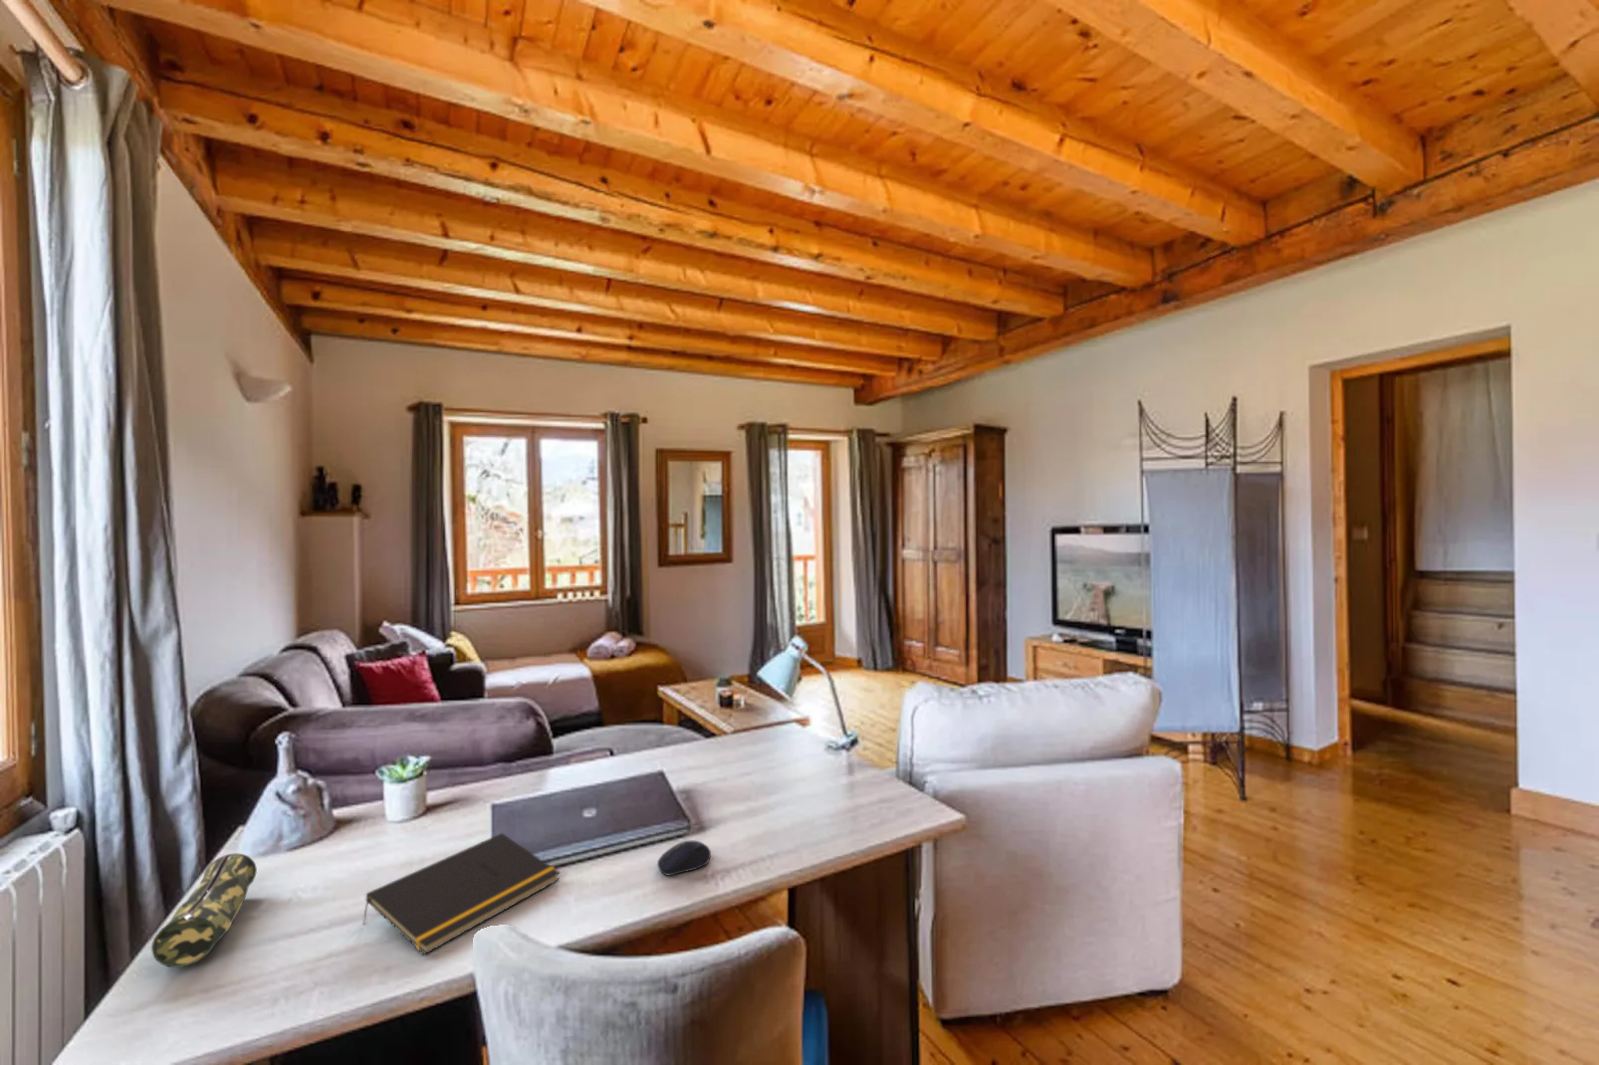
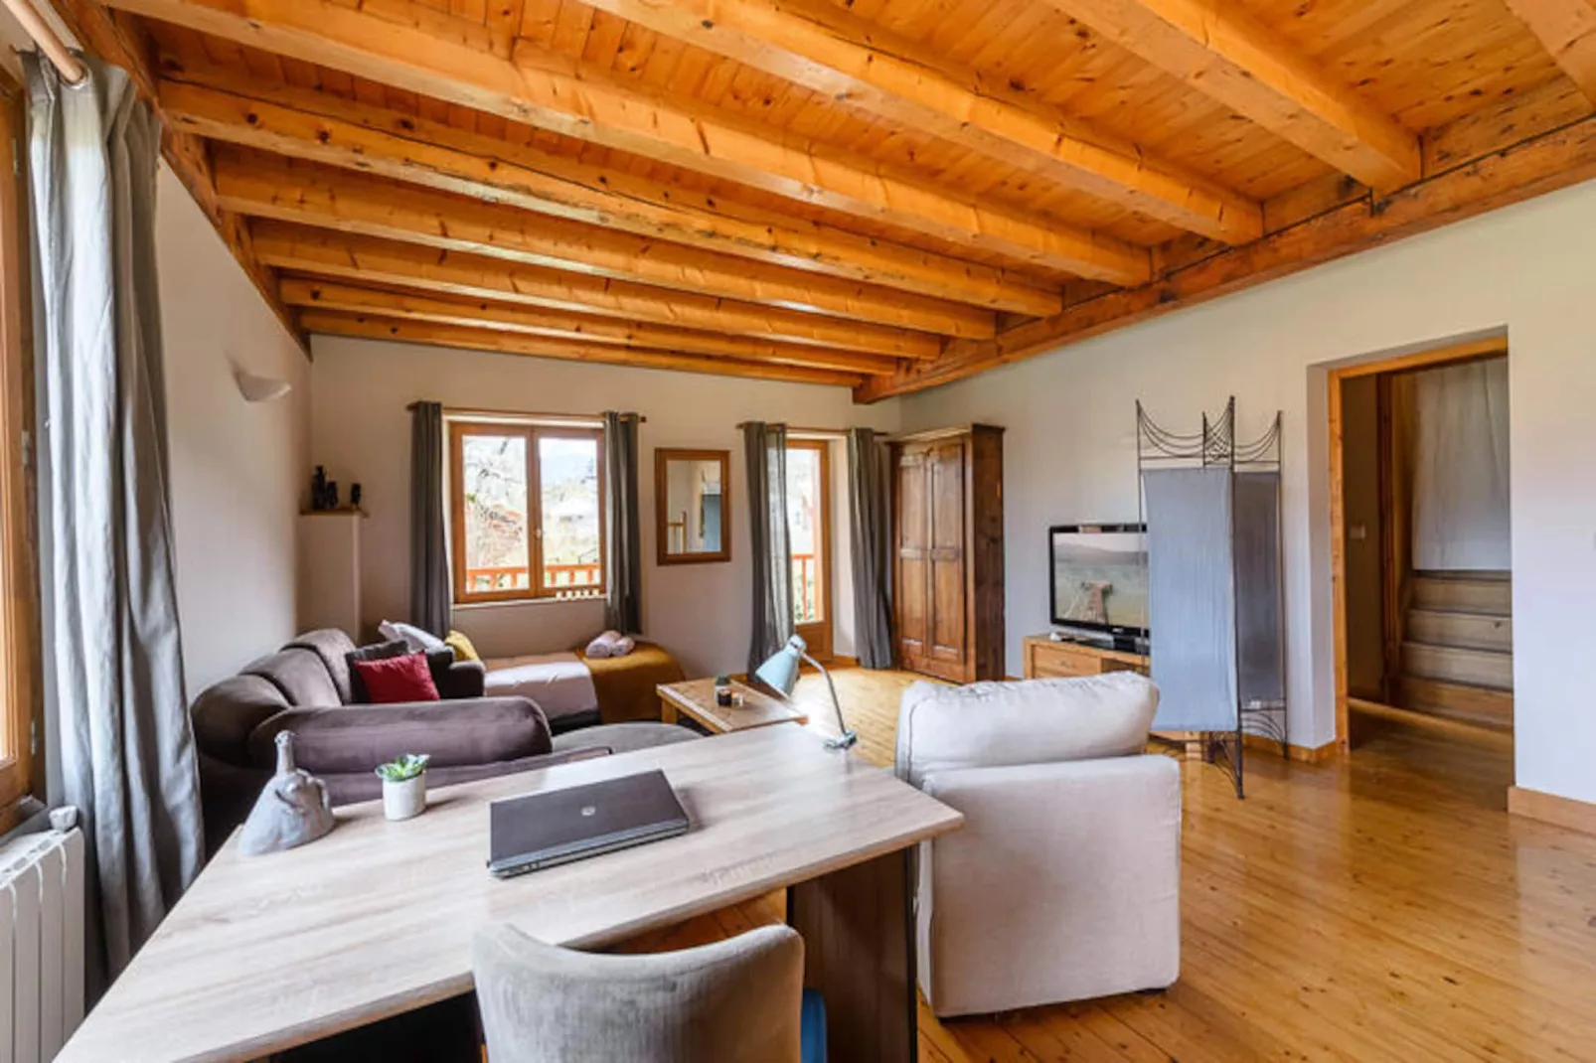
- notepad [361,832,561,956]
- pencil case [150,852,258,969]
- computer mouse [656,839,712,877]
